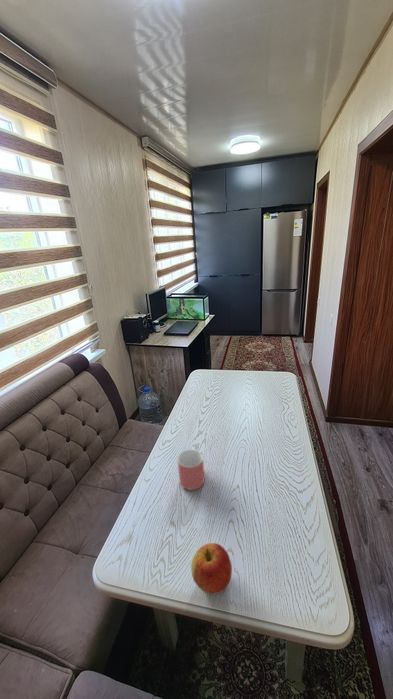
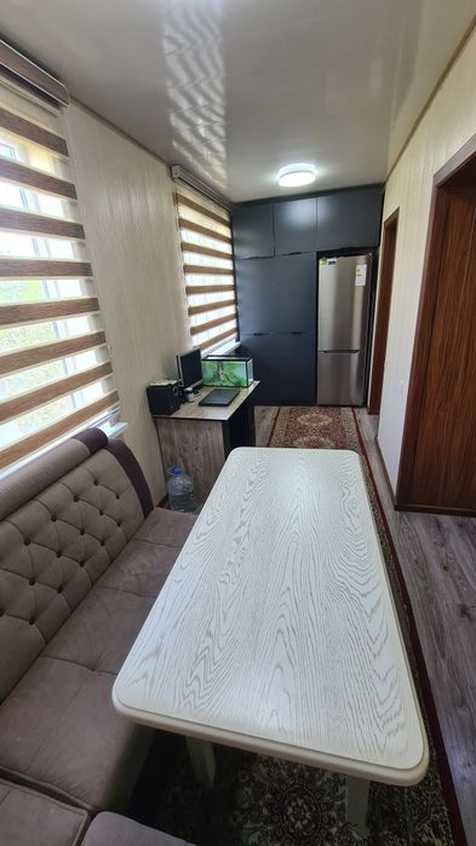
- apple [190,542,233,595]
- mug [177,449,205,491]
